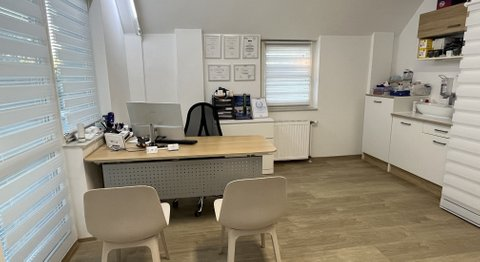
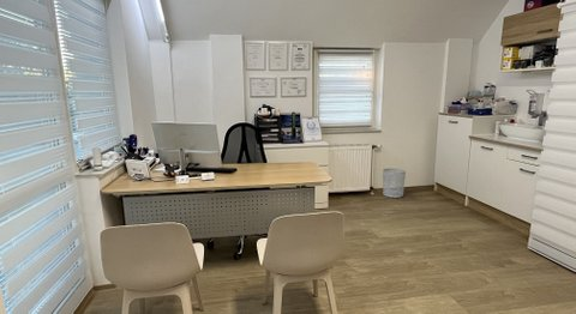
+ waste bin [382,168,407,199]
